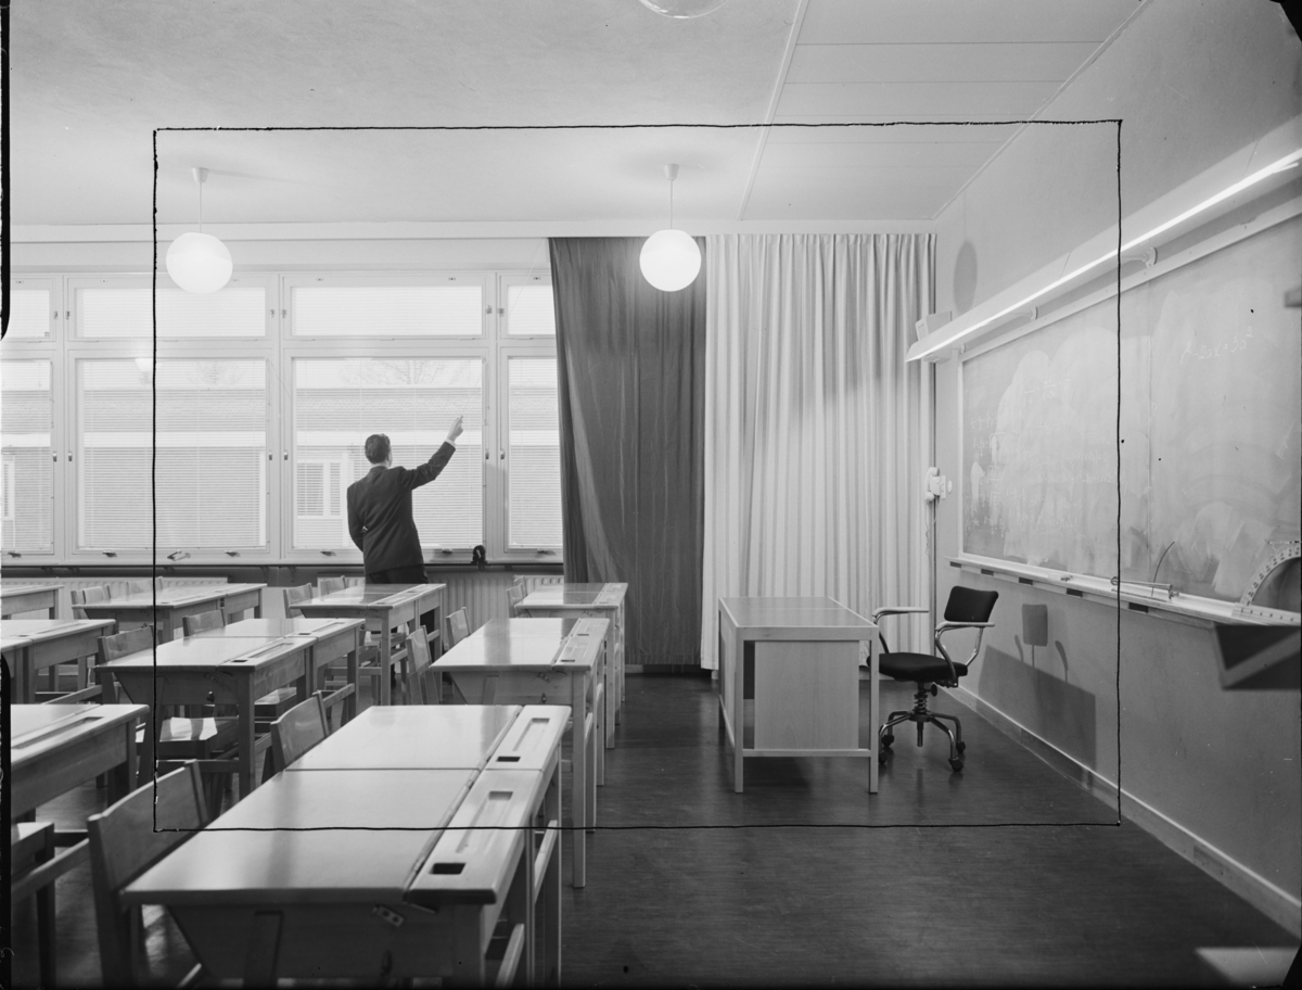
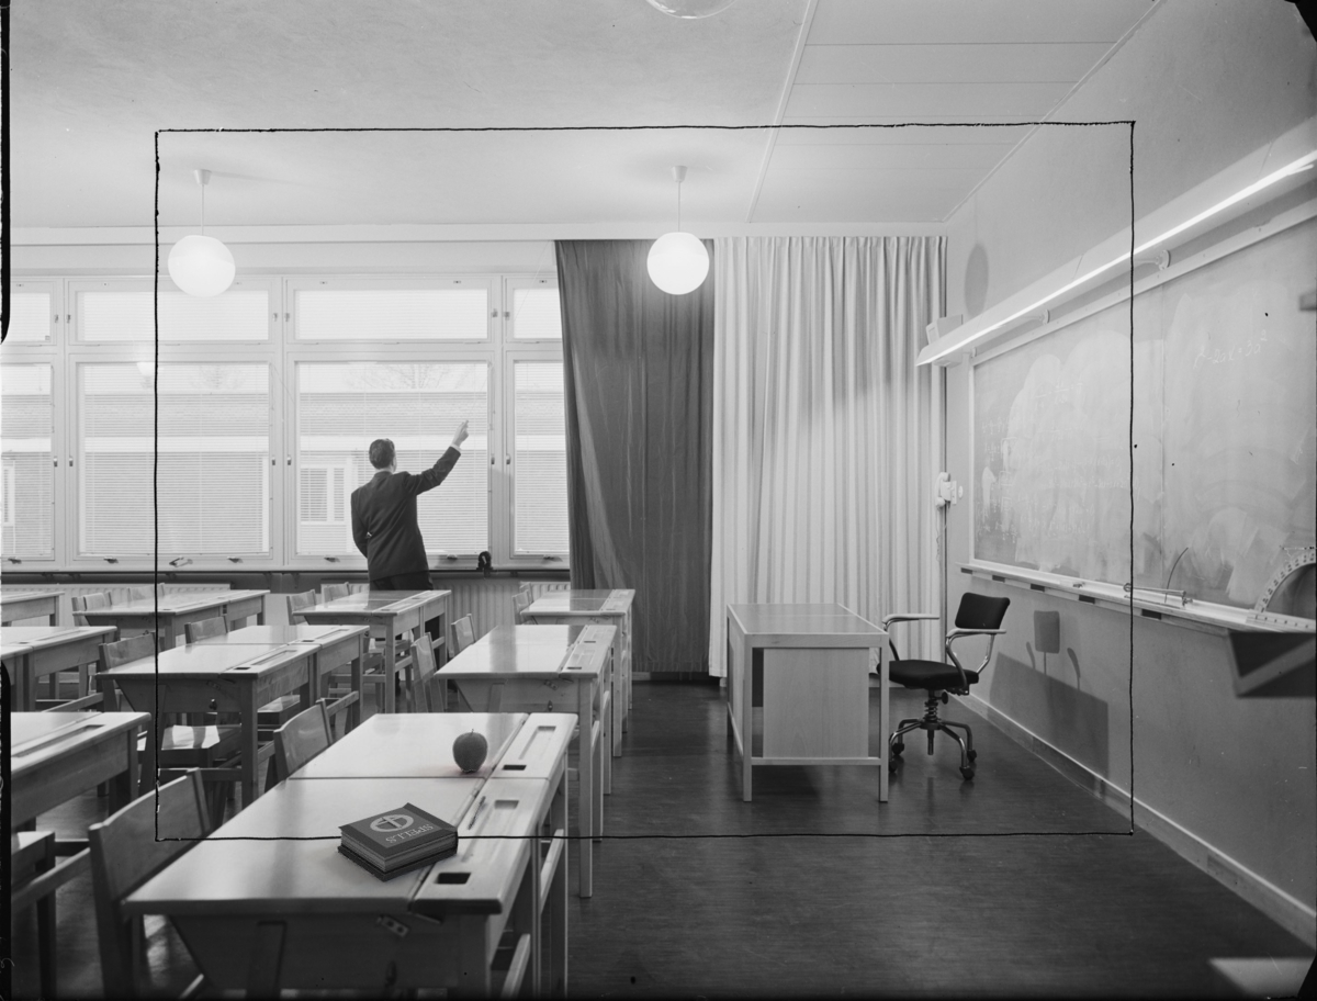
+ apple [451,728,489,774]
+ book [336,801,460,882]
+ pen [465,795,487,830]
